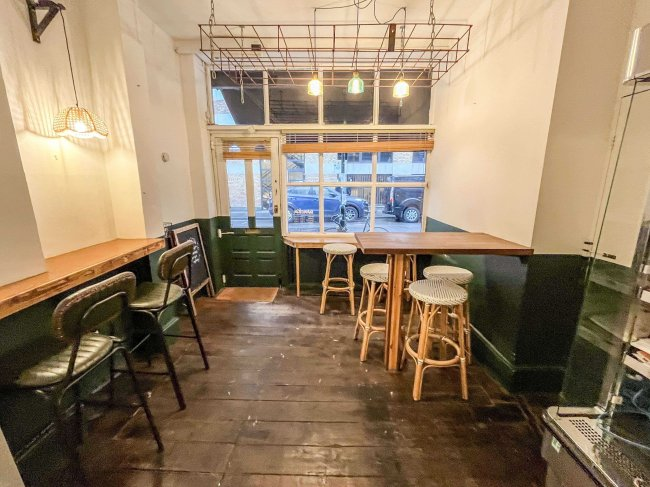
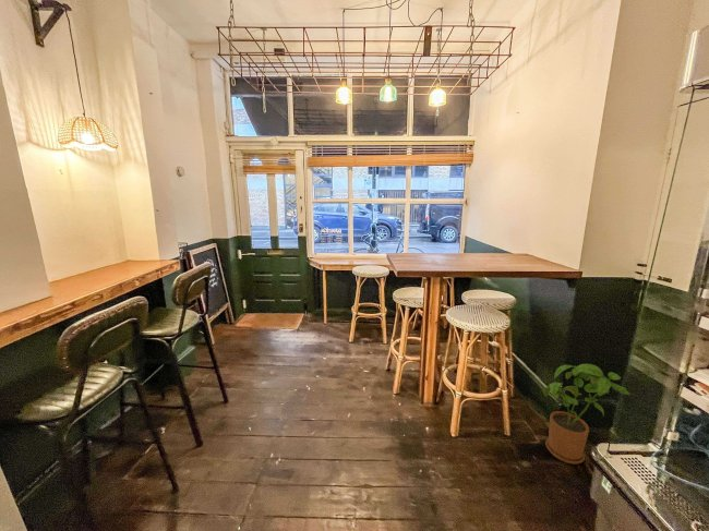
+ house plant [542,363,630,466]
